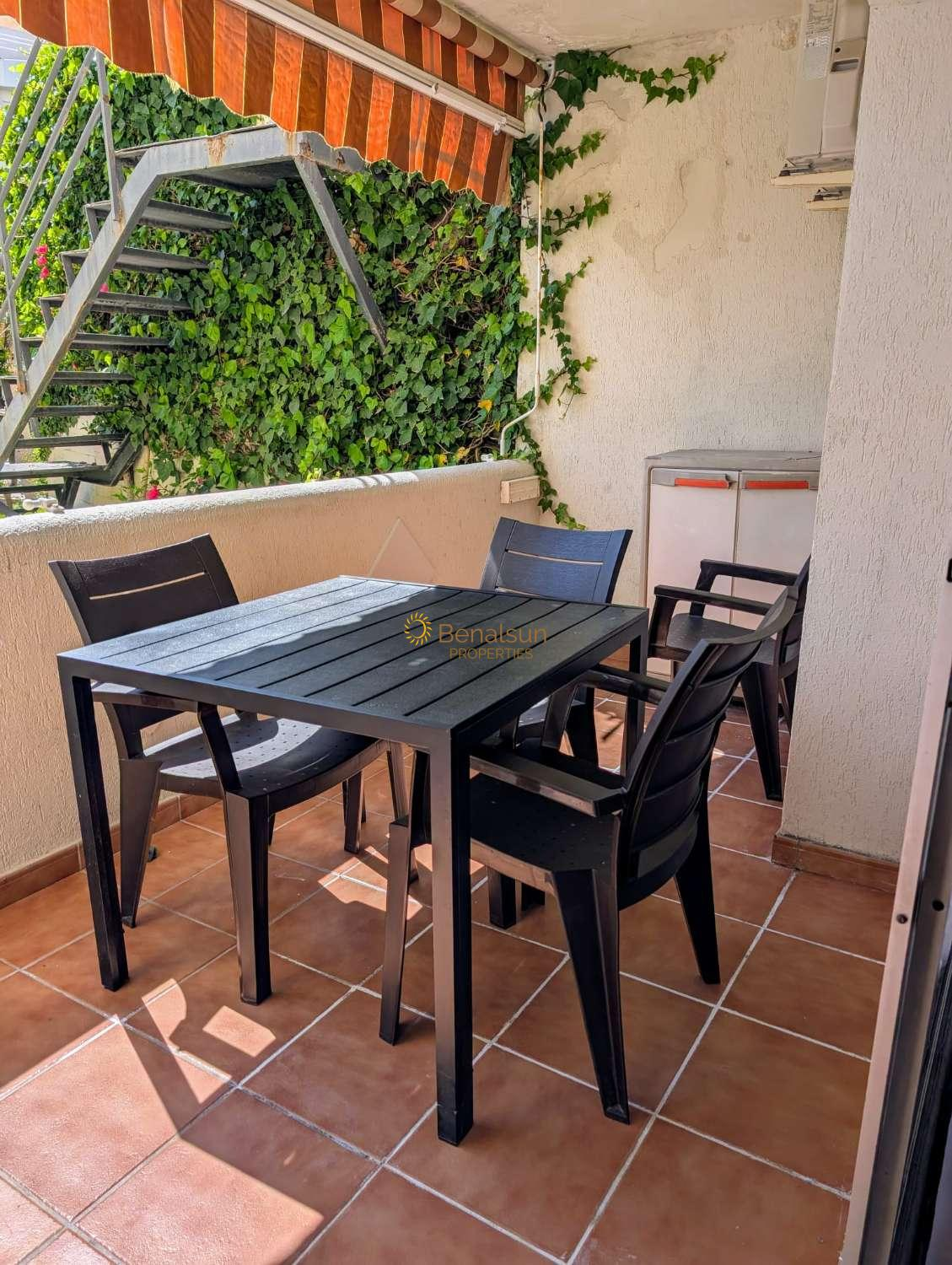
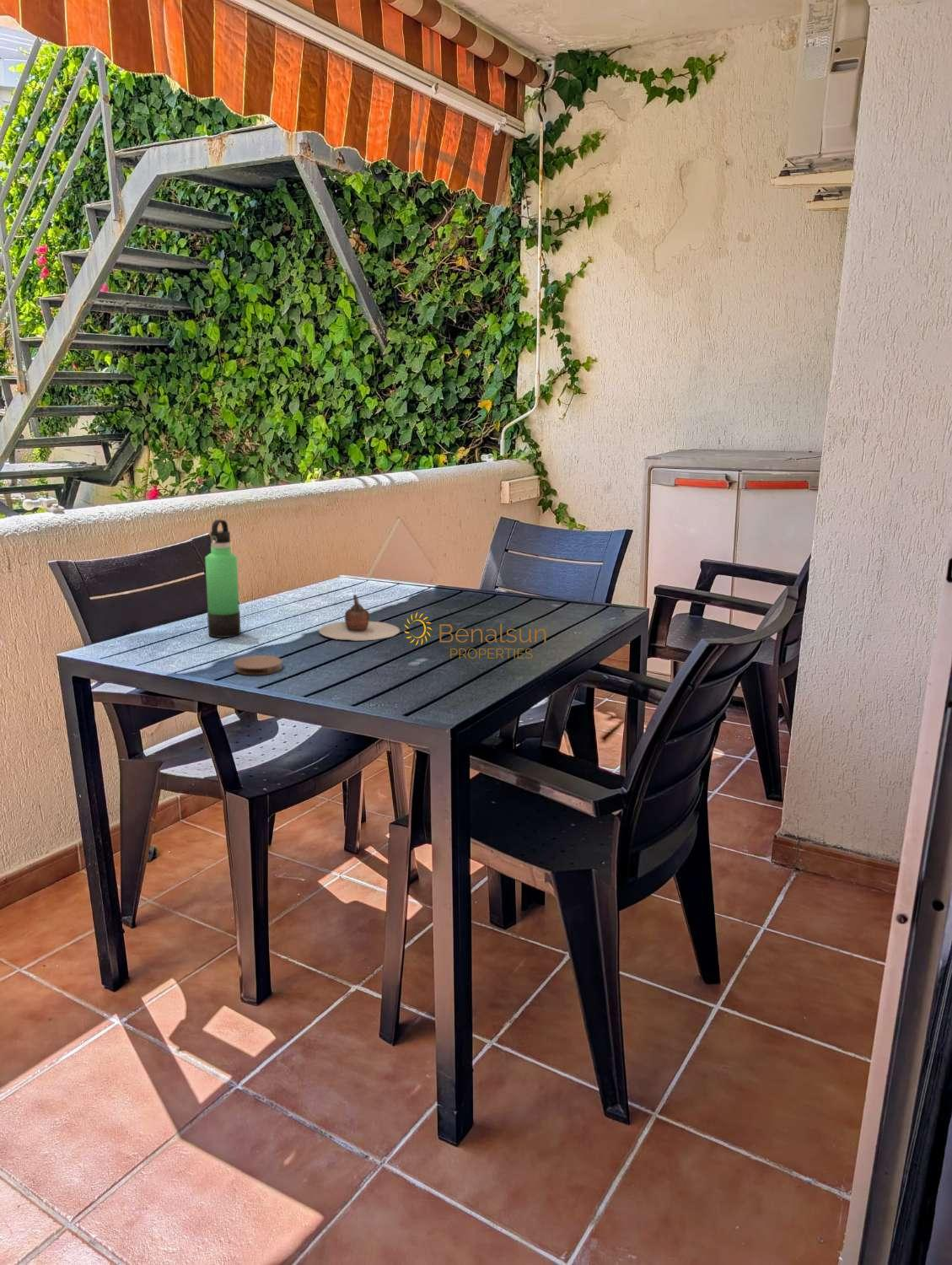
+ teapot [318,594,401,642]
+ coaster [234,654,283,676]
+ thermos bottle [204,519,242,638]
